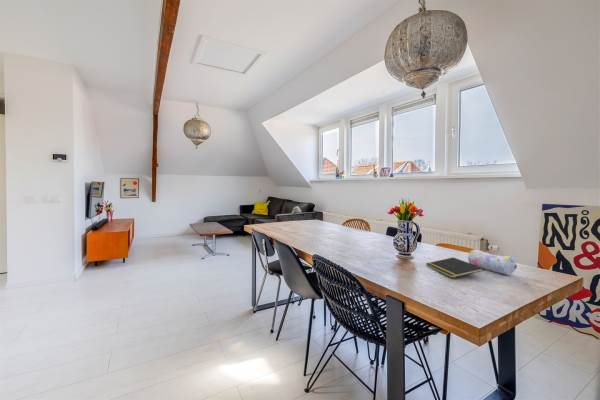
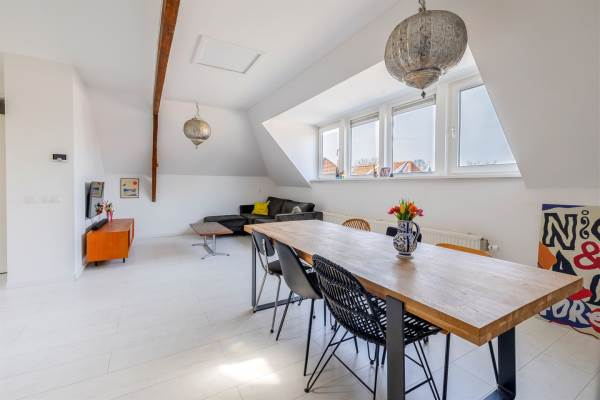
- notepad [425,257,485,279]
- pencil case [467,248,518,276]
